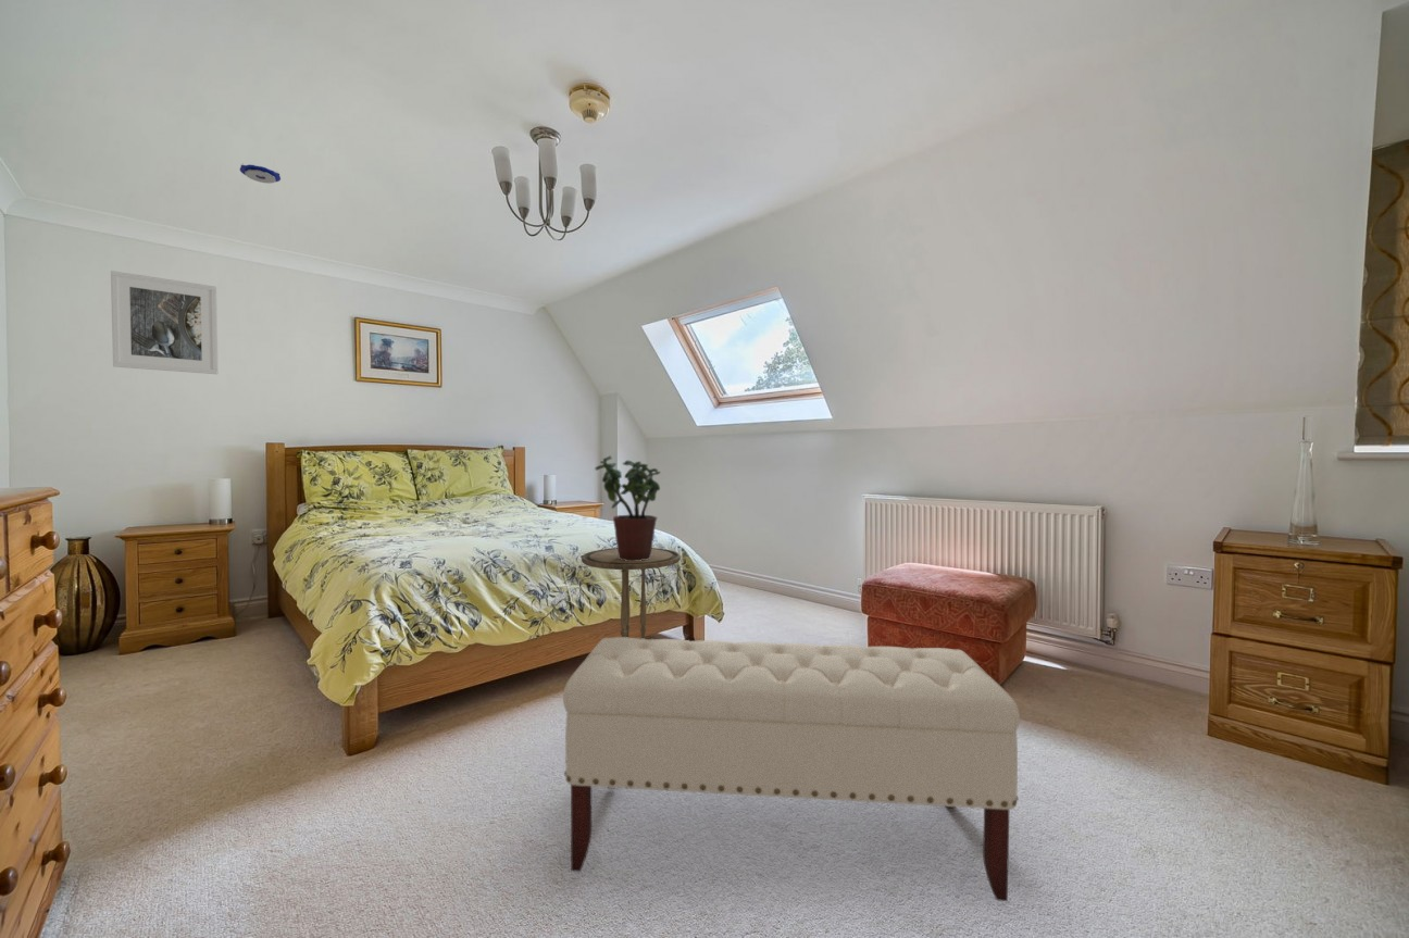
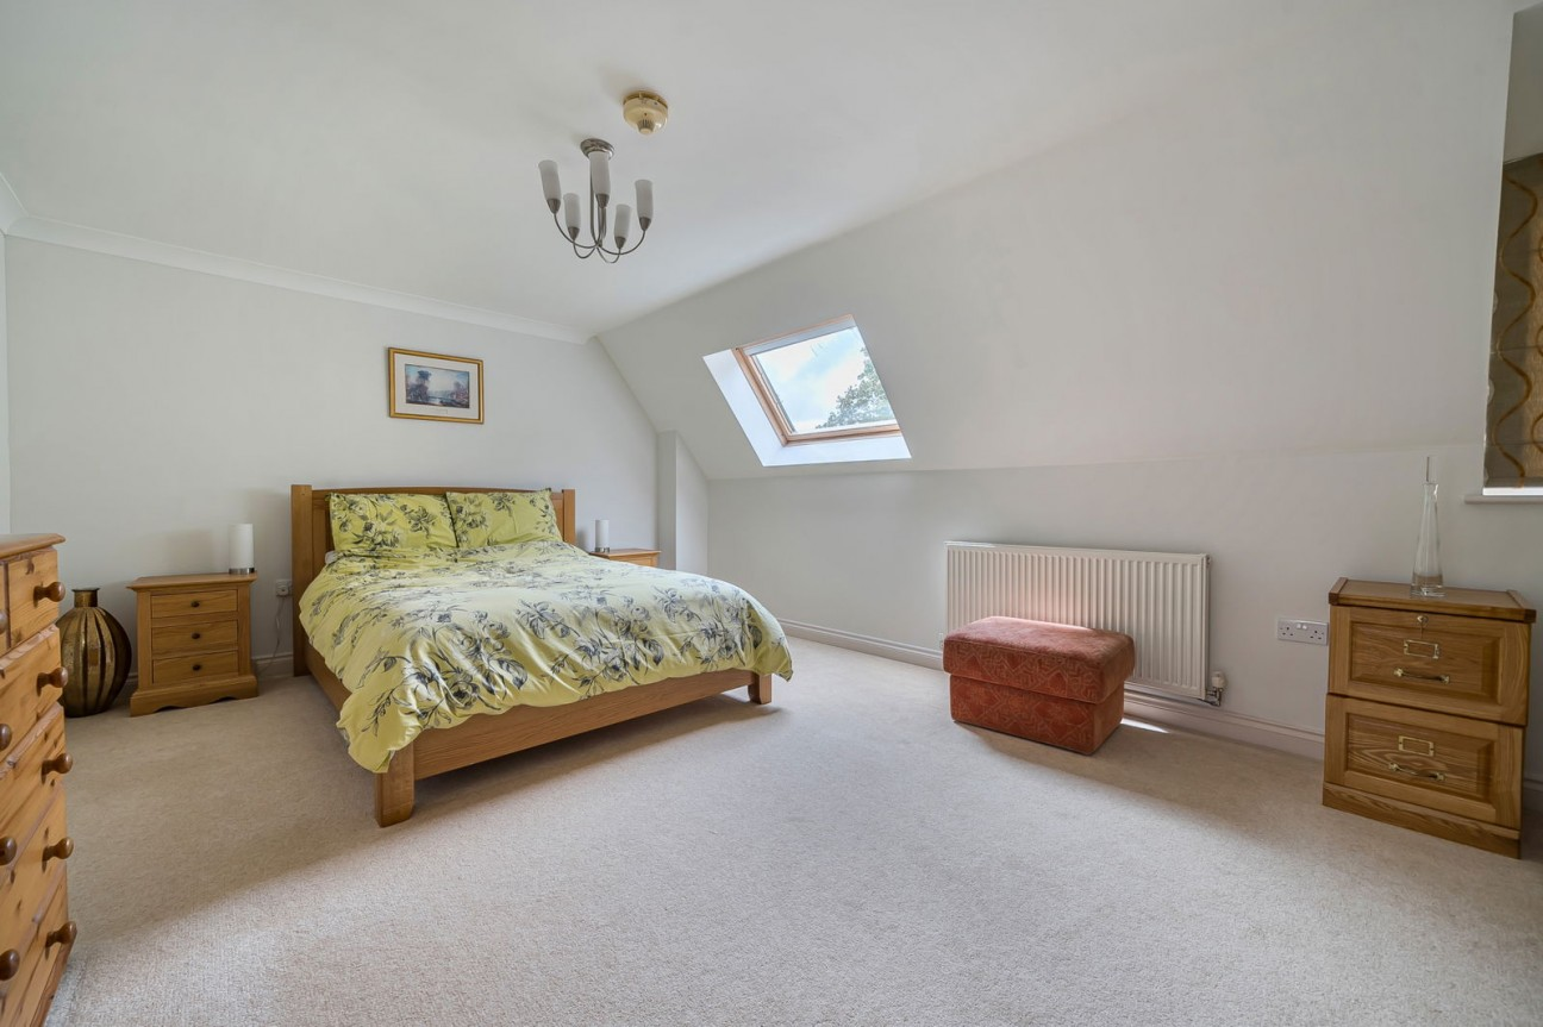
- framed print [110,270,220,375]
- bench [562,636,1021,902]
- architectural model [239,162,282,185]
- side table [581,547,682,639]
- potted plant [594,454,662,561]
